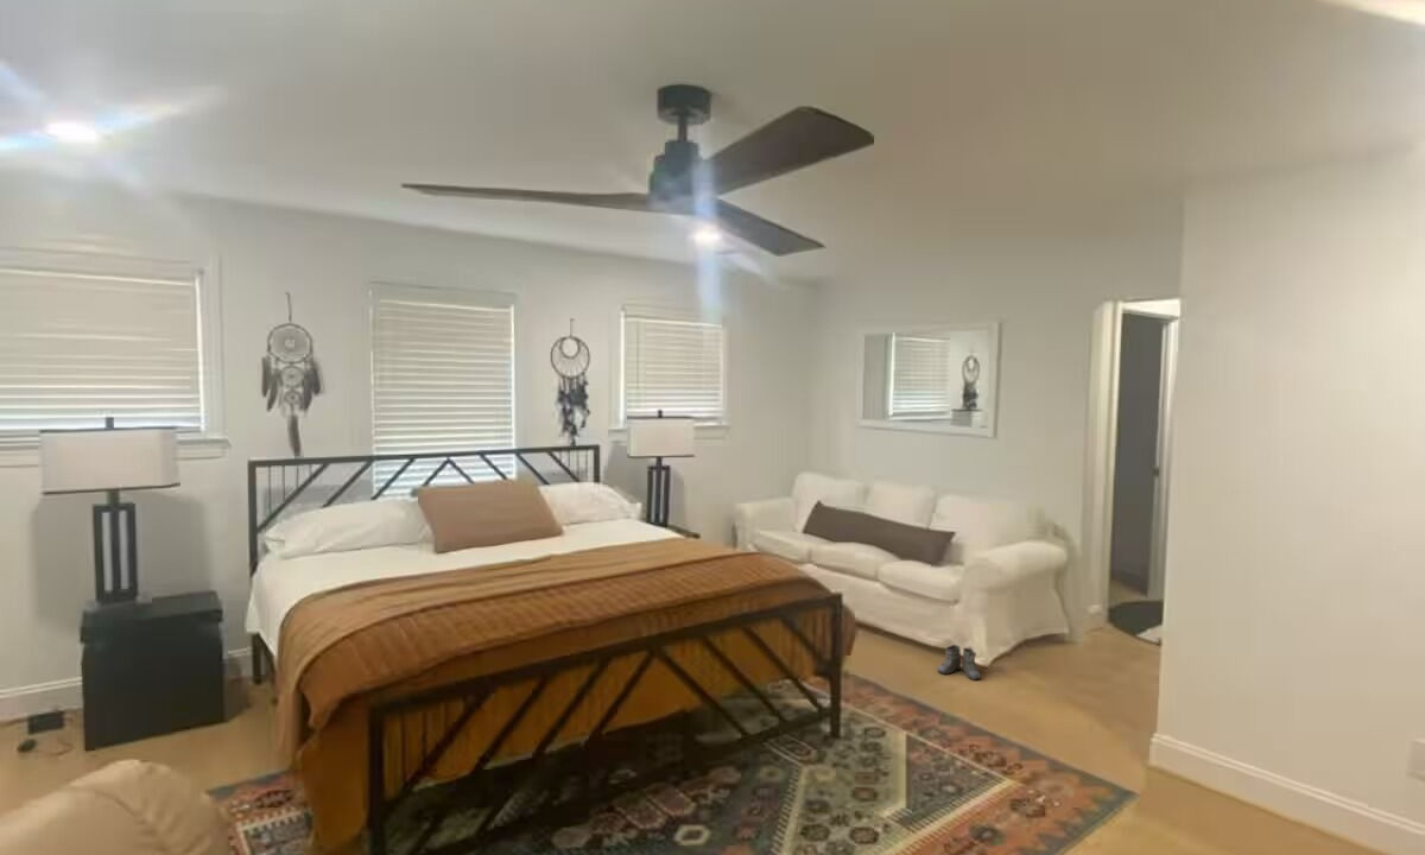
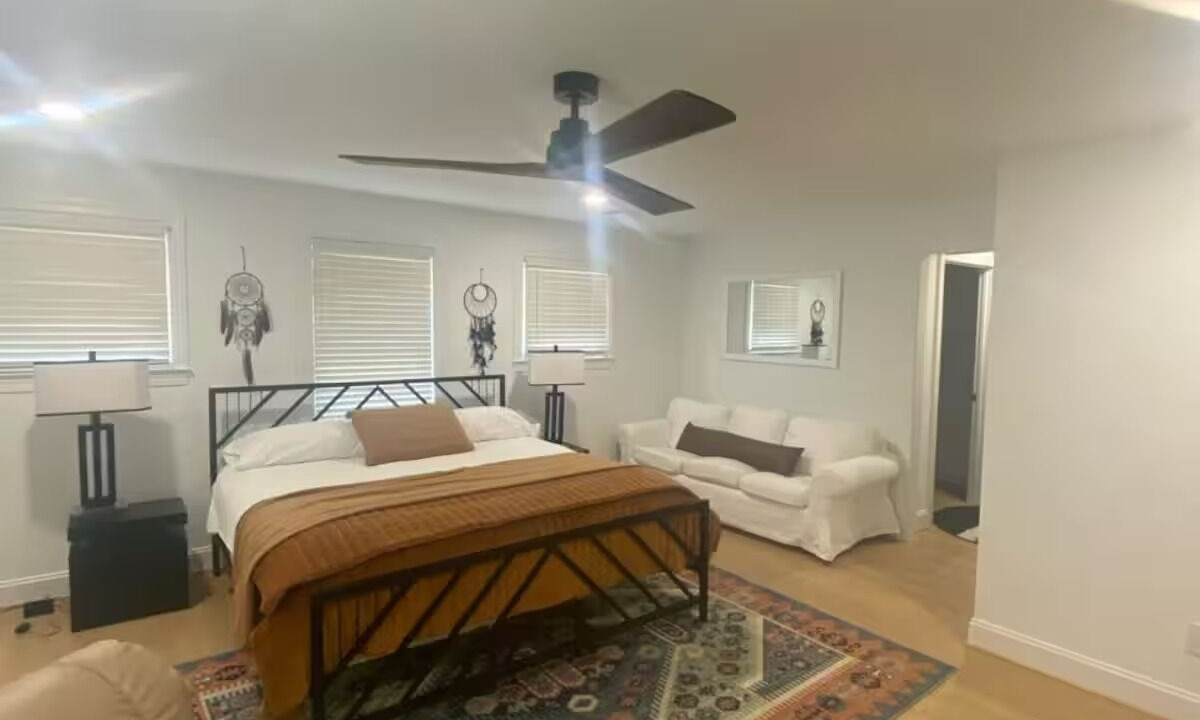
- boots [937,644,983,682]
